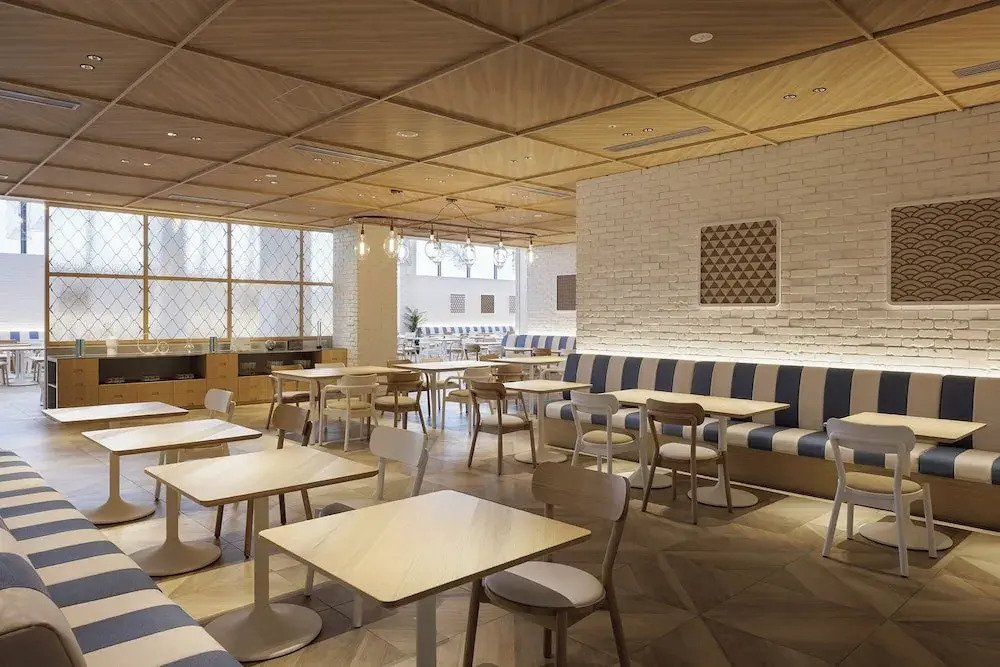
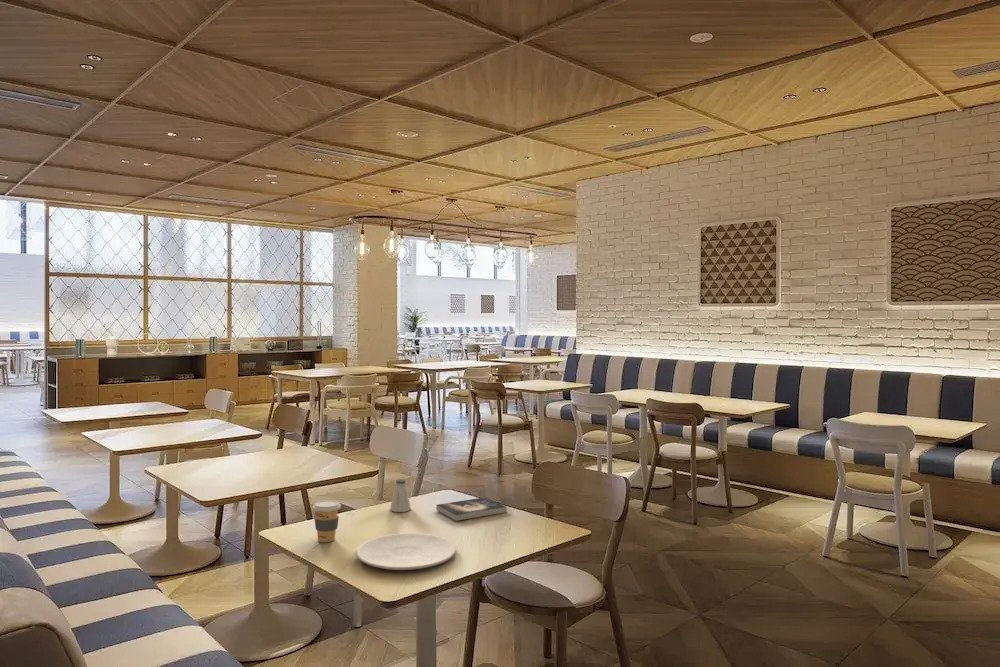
+ saltshaker [389,478,412,513]
+ coffee cup [312,499,342,543]
+ book [435,496,508,522]
+ plate [355,532,457,571]
